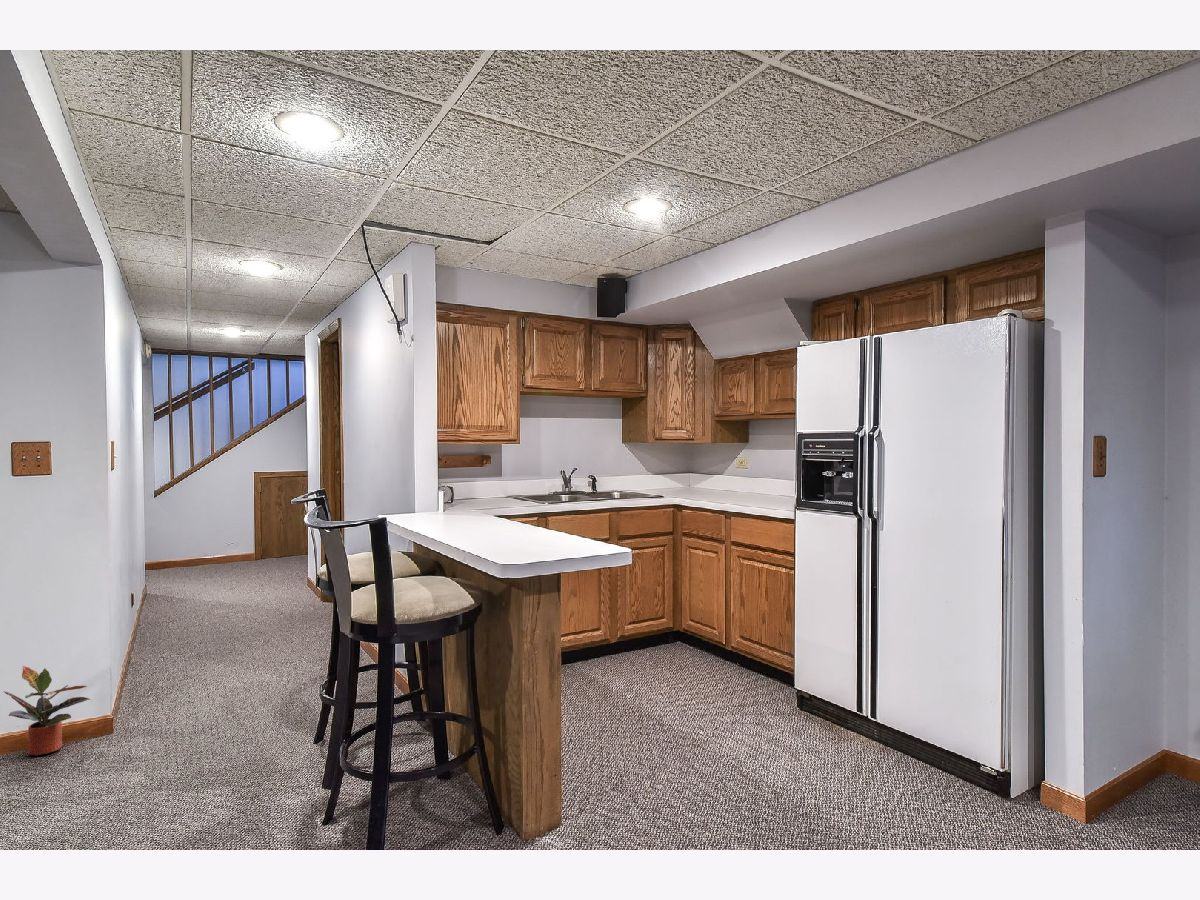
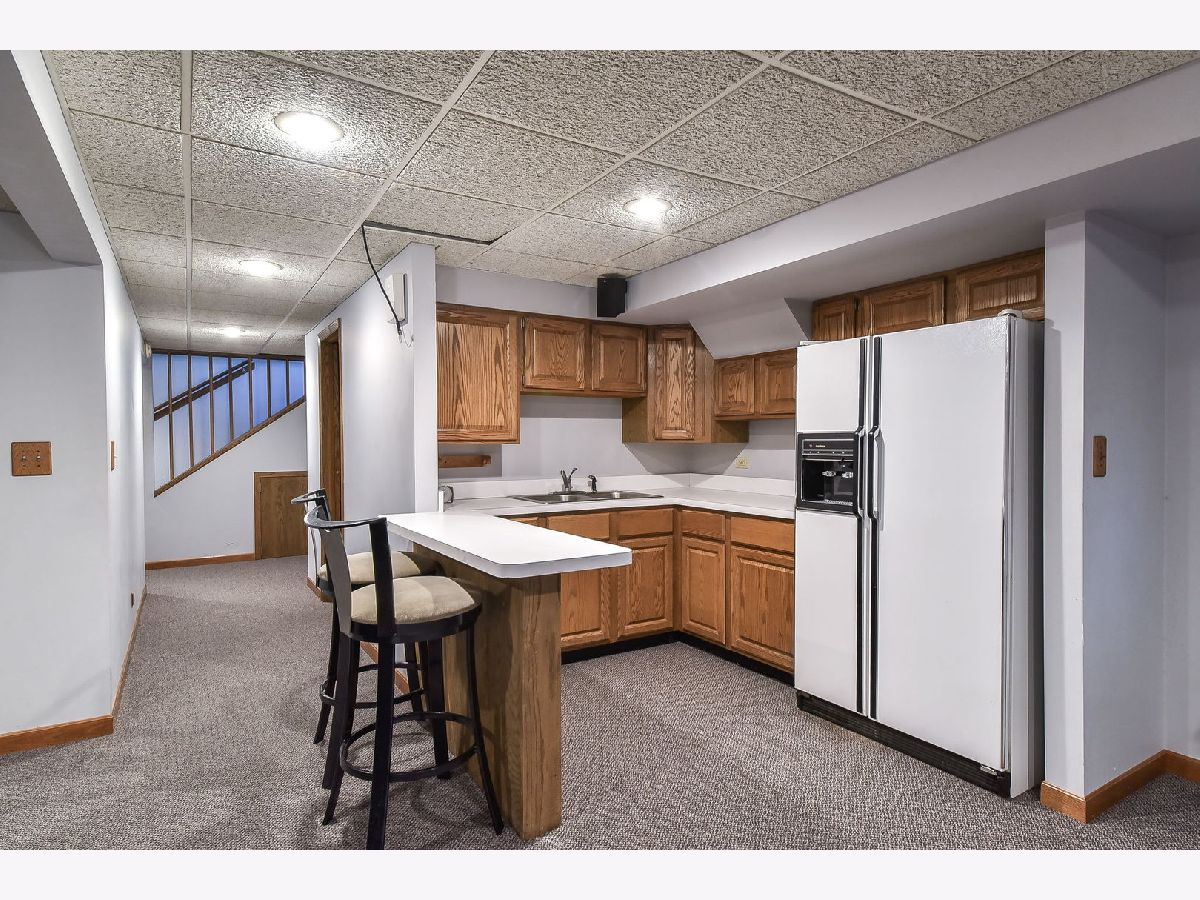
- potted plant [2,665,92,757]
